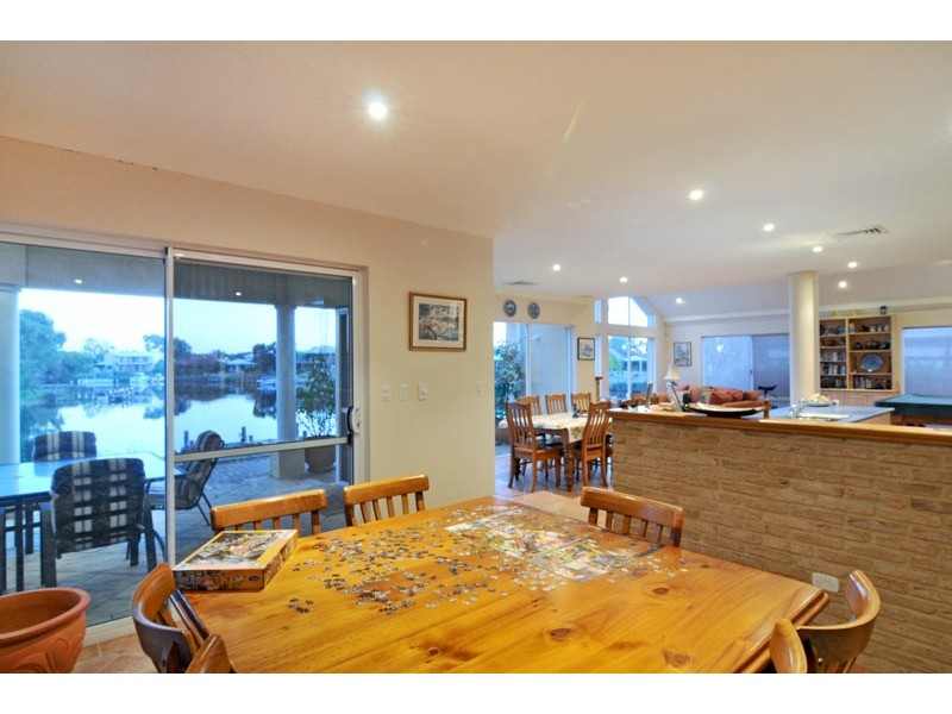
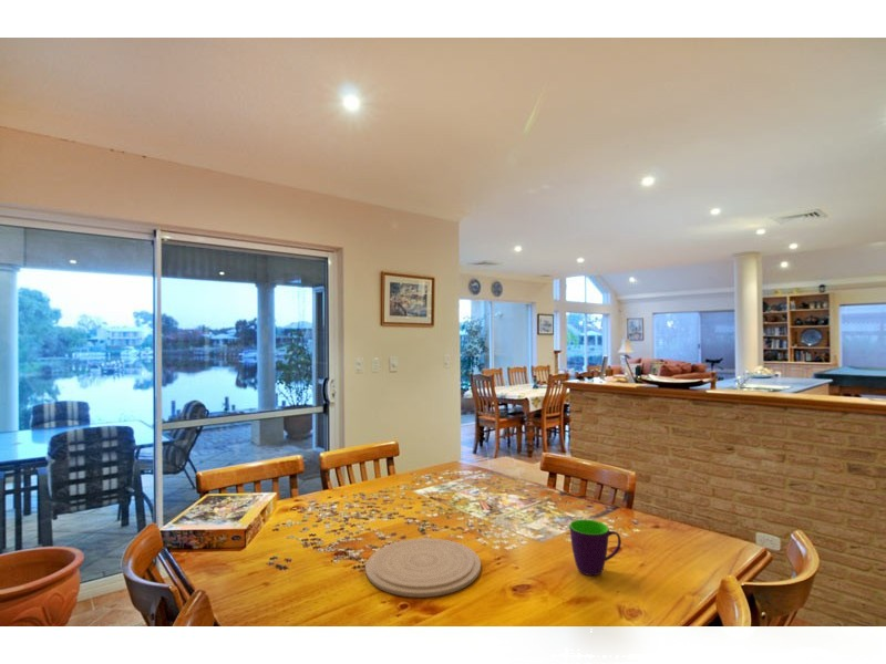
+ plate [364,537,482,599]
+ mug [568,519,622,577]
